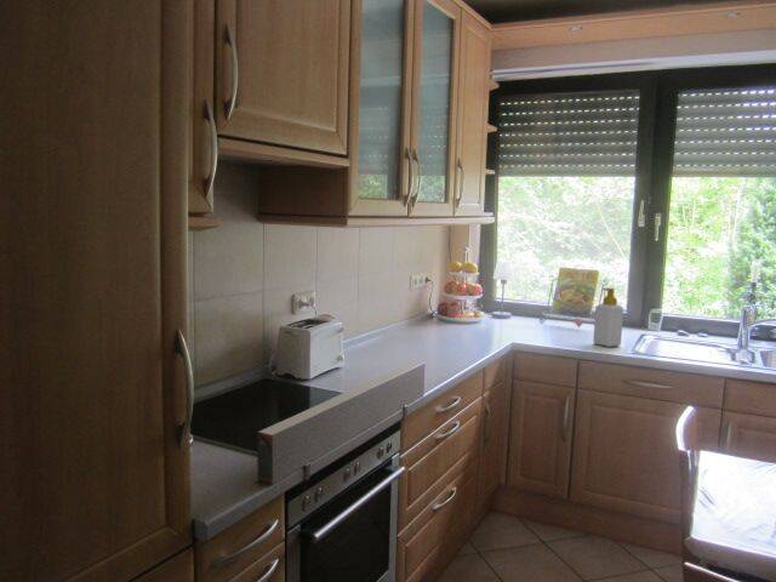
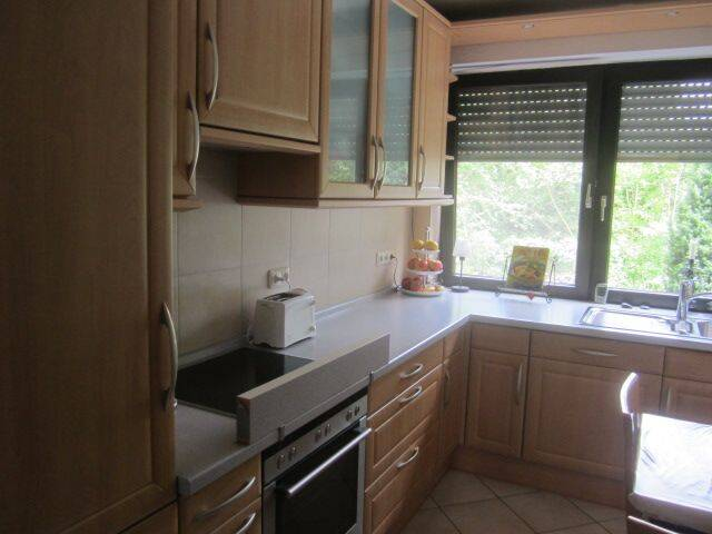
- soap bottle [592,287,624,348]
